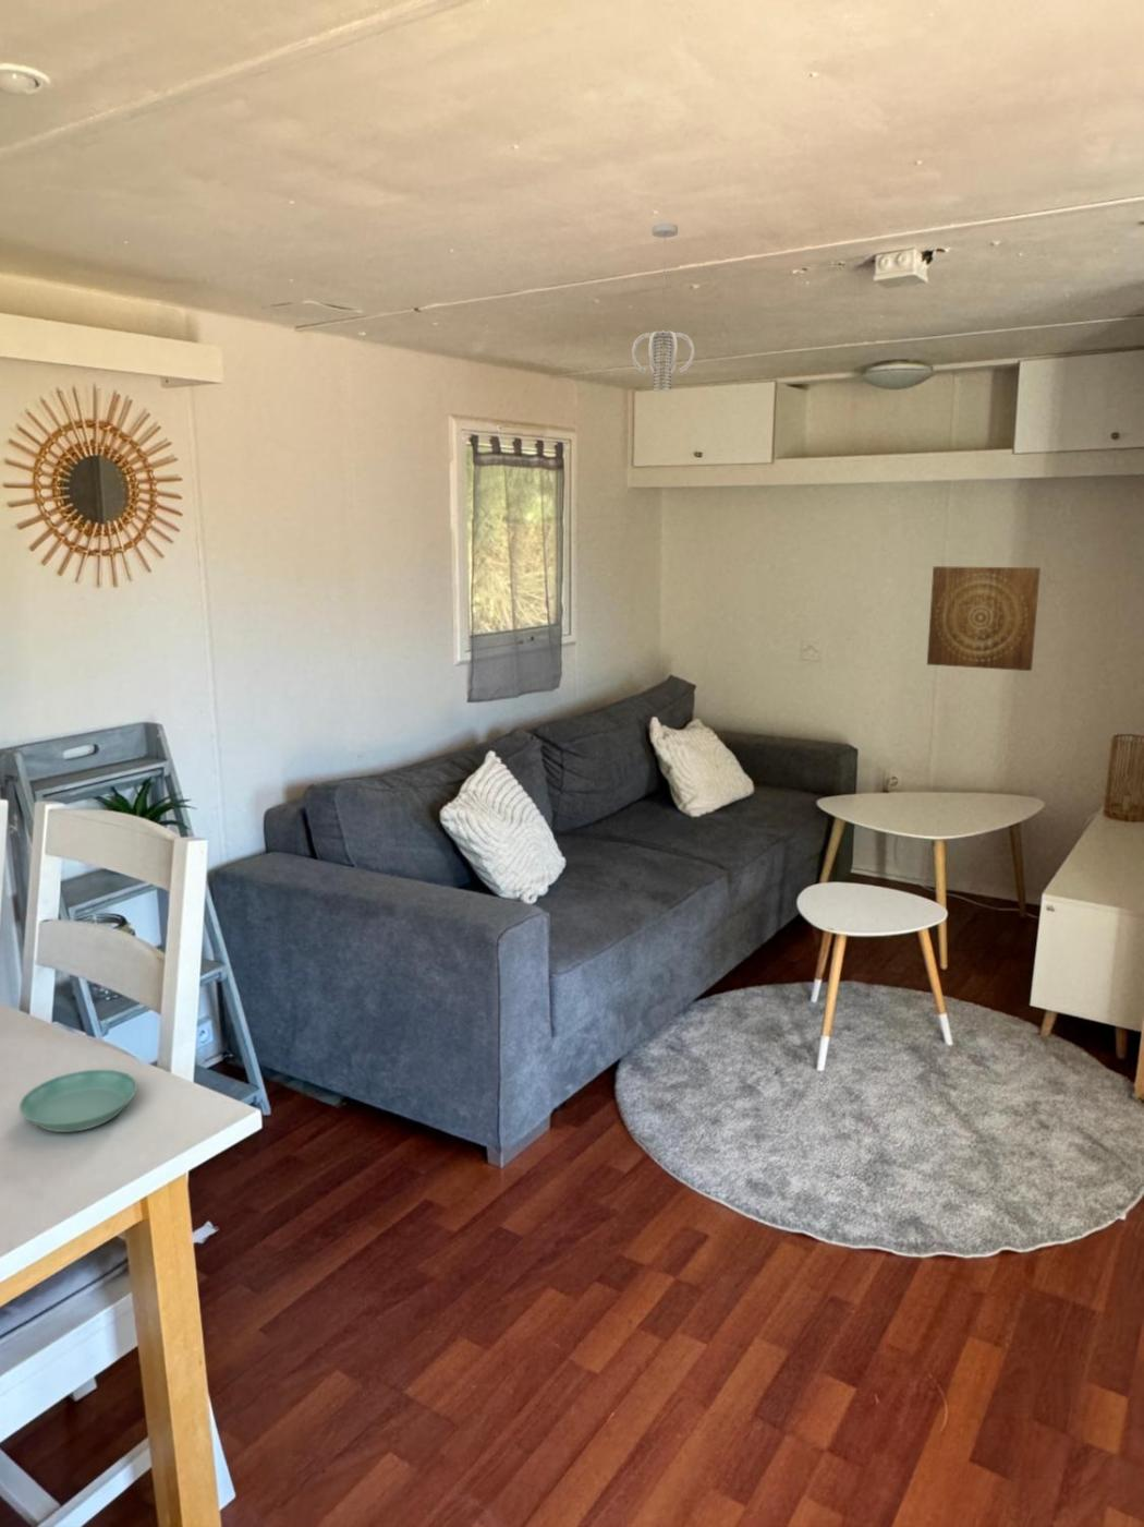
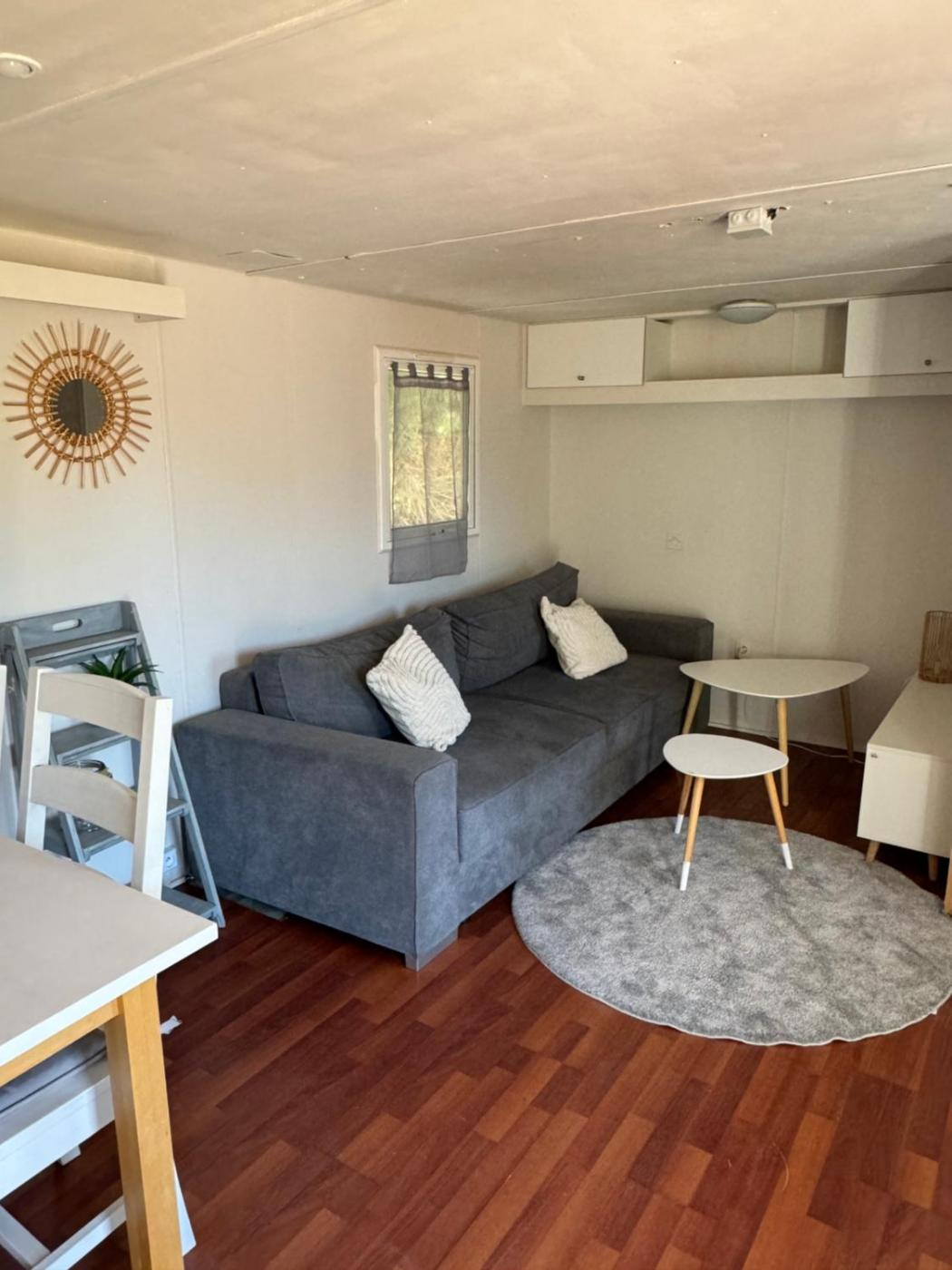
- wall art [926,565,1042,672]
- pendant light [631,222,695,393]
- saucer [18,1069,138,1134]
